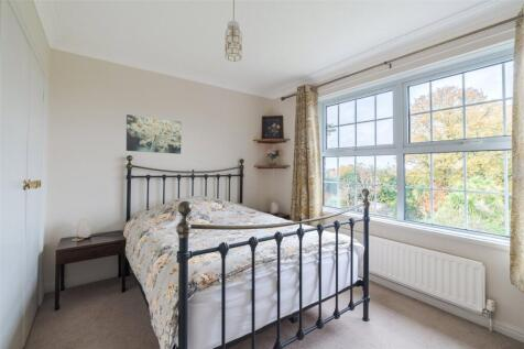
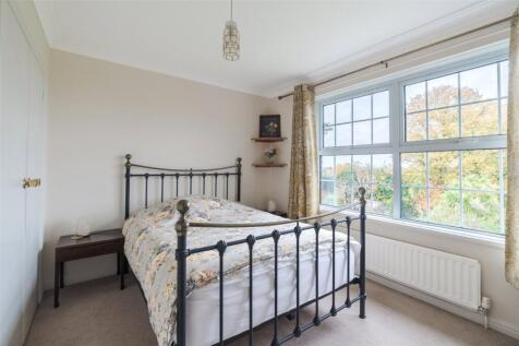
- wall art [125,113,183,155]
